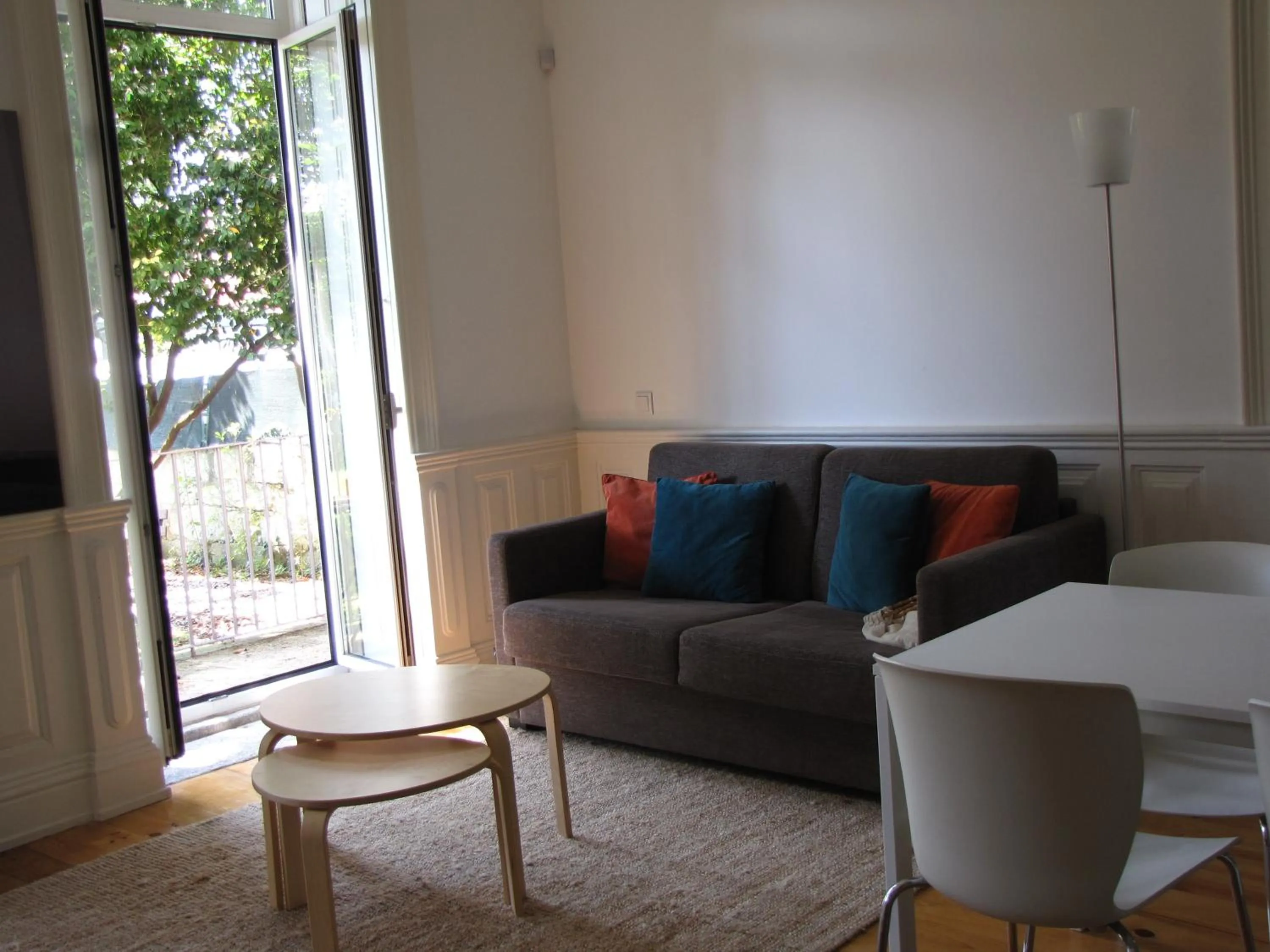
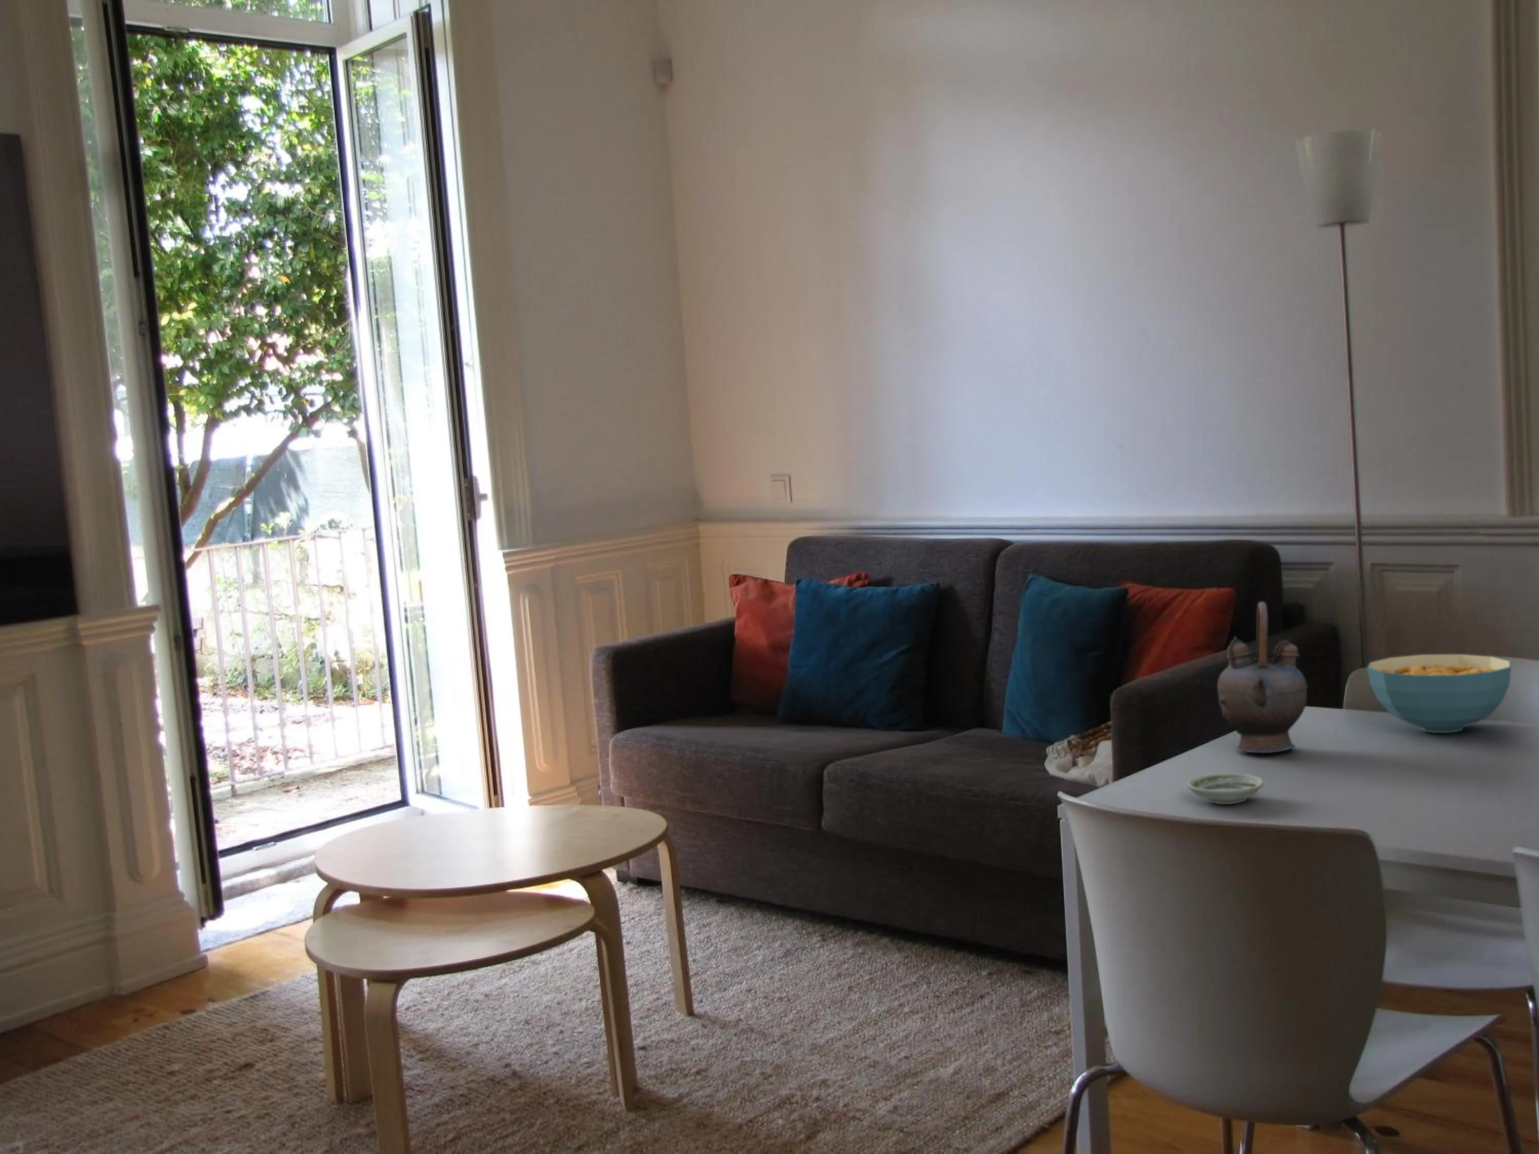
+ teapot [1217,601,1308,754]
+ cereal bowl [1367,653,1512,733]
+ saucer [1186,773,1265,805]
